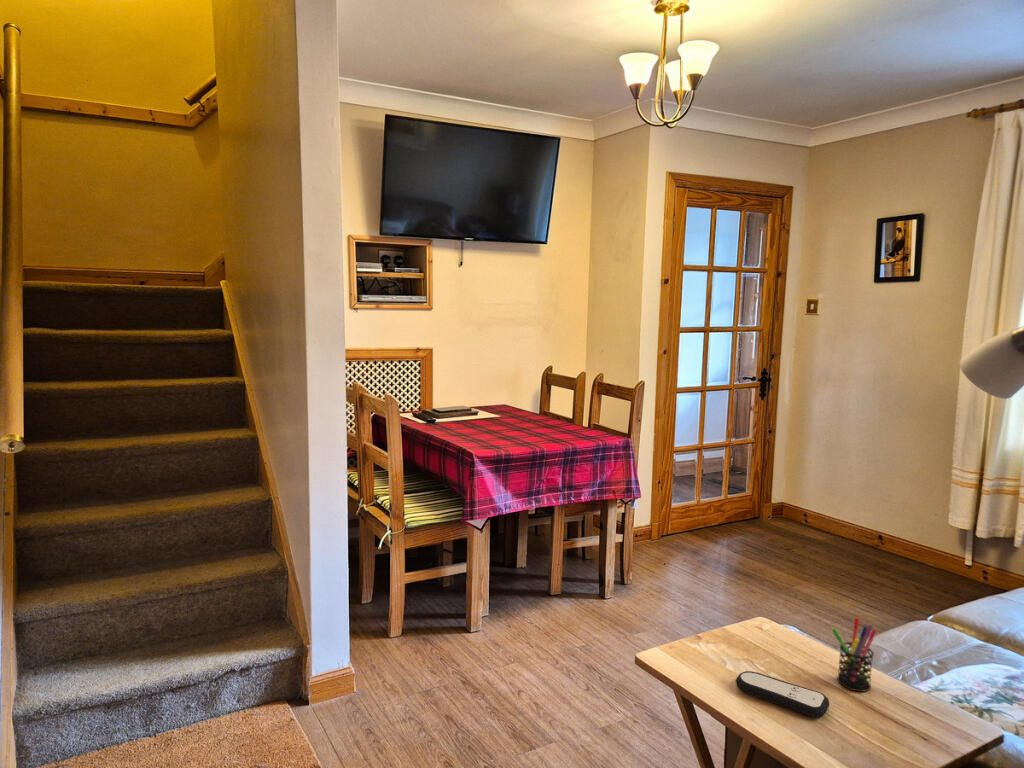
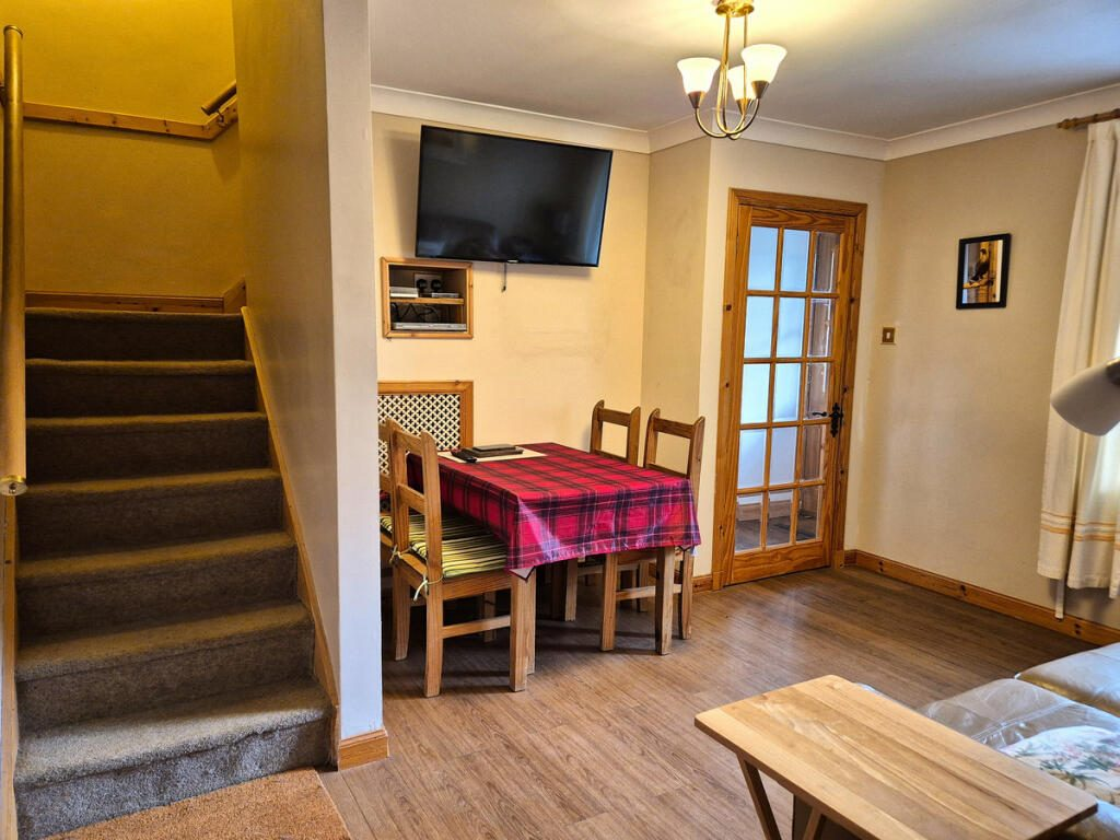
- pen holder [831,616,877,693]
- remote control [735,670,830,719]
